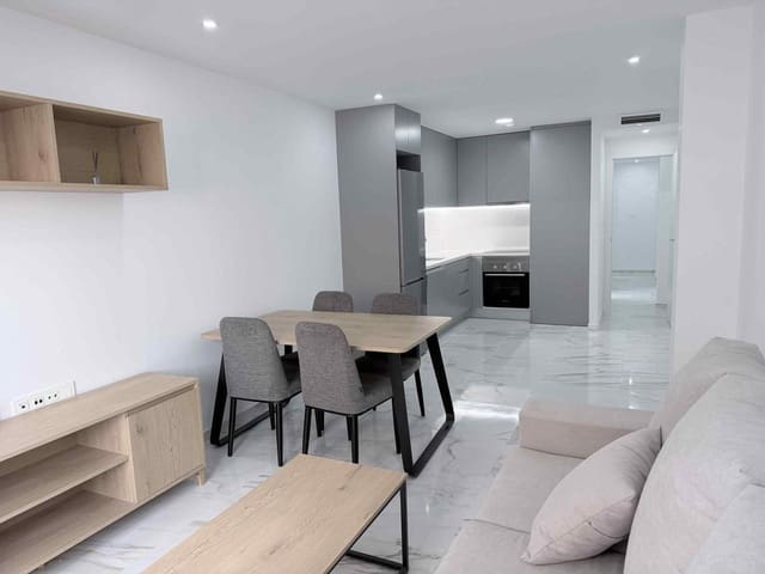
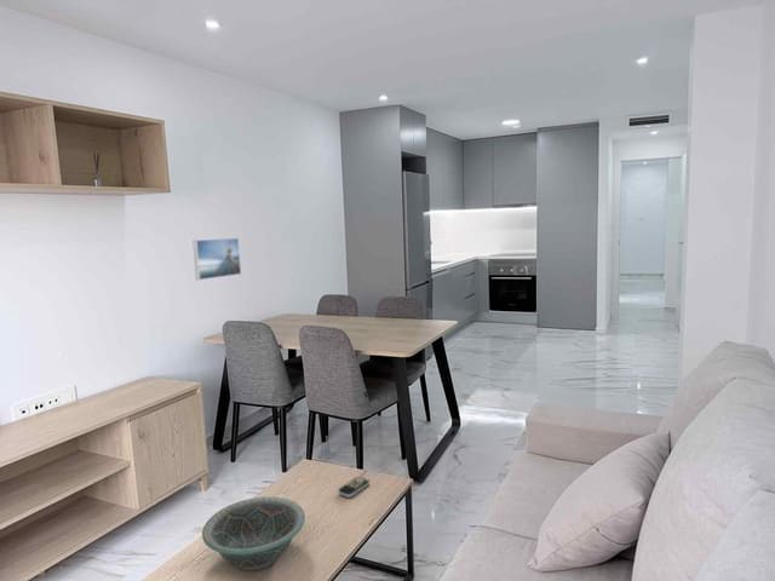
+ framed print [191,237,242,281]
+ remote control [337,476,371,499]
+ decorative bowl [201,496,306,571]
